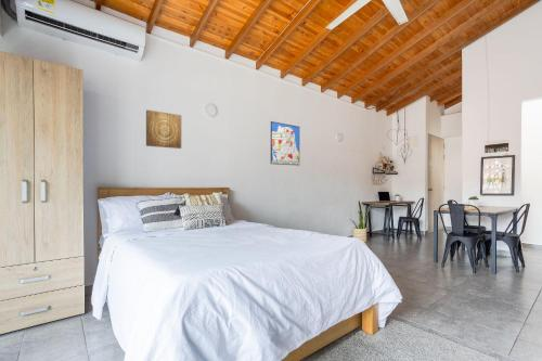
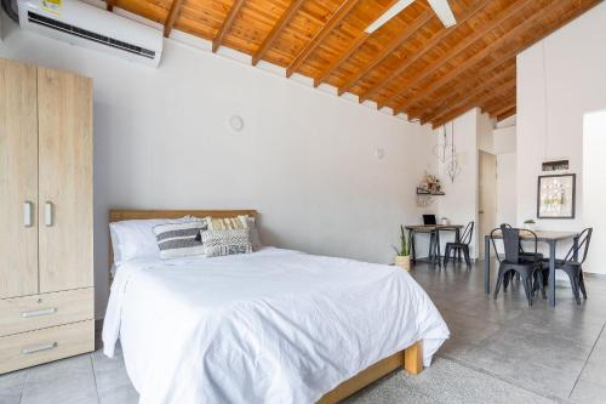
- wall art [270,120,300,166]
- wall art [145,108,182,150]
